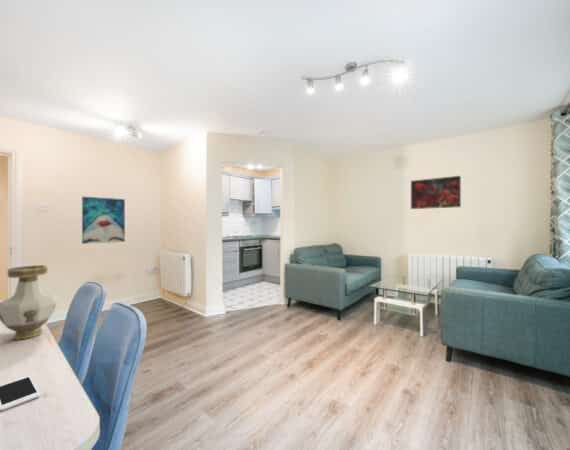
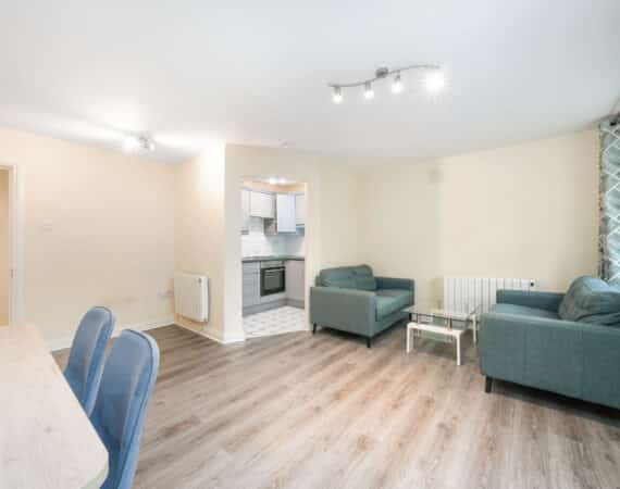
- vase [0,264,59,341]
- wall art [81,196,126,245]
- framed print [410,175,462,210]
- cell phone [0,374,41,412]
